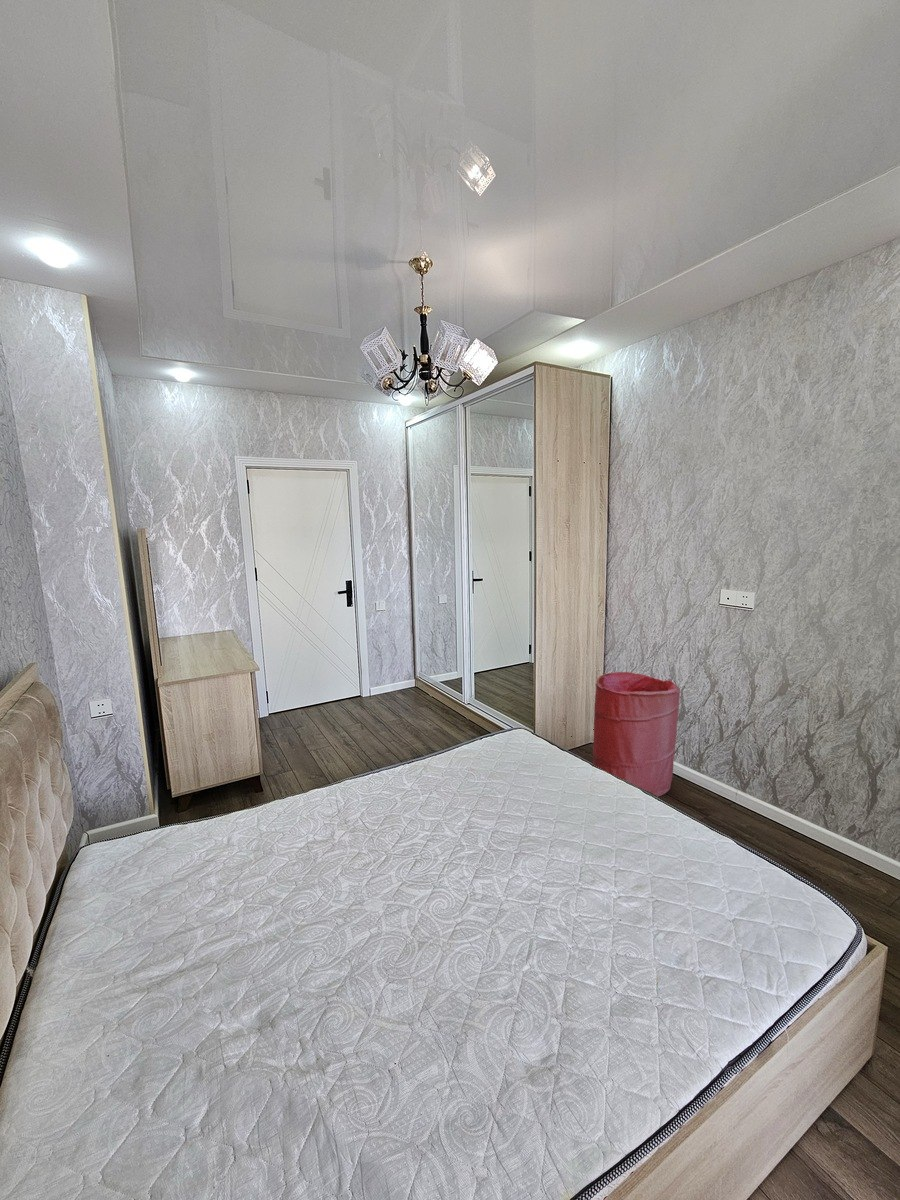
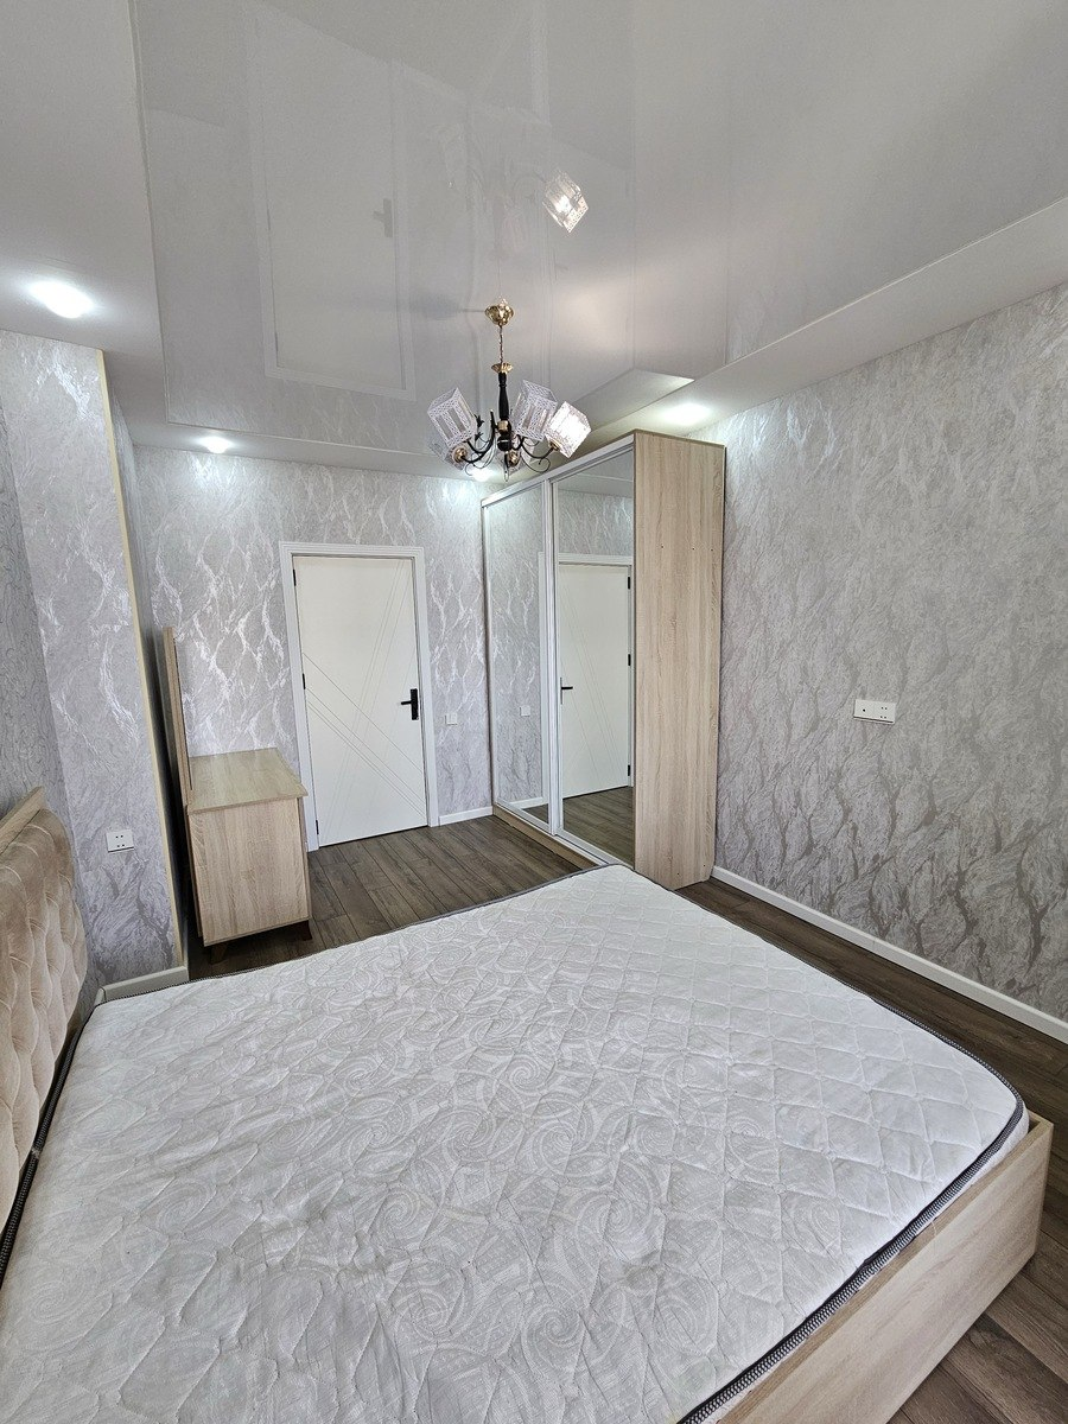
- laundry hamper [592,671,681,798]
